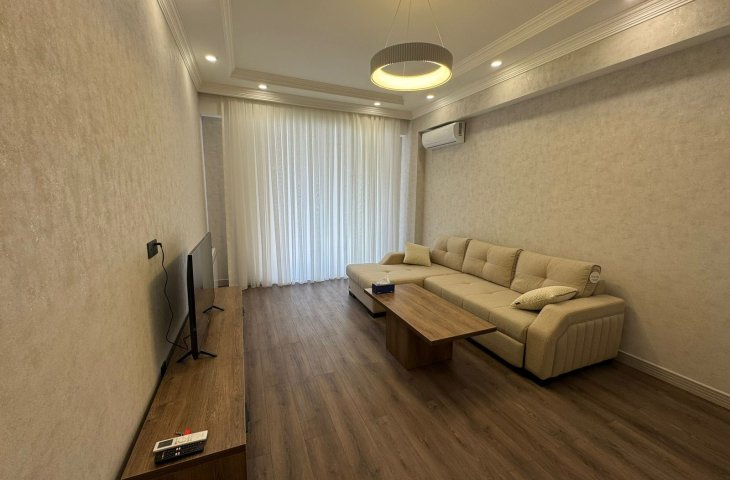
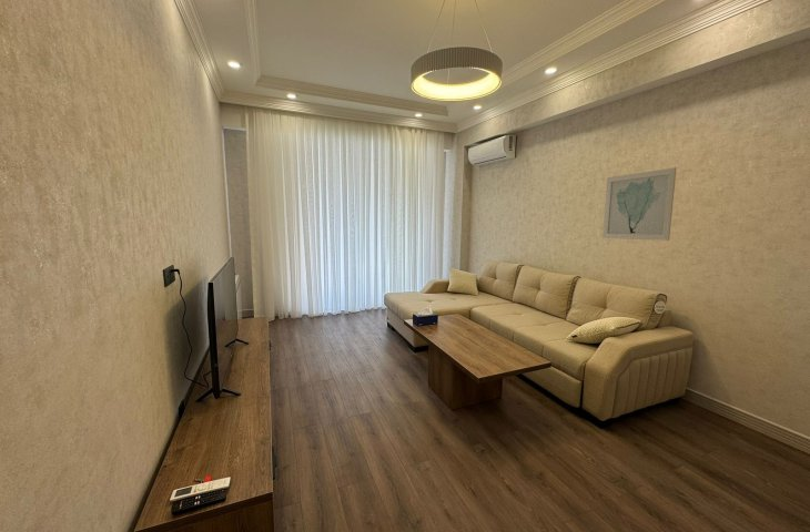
+ wall art [601,166,678,242]
